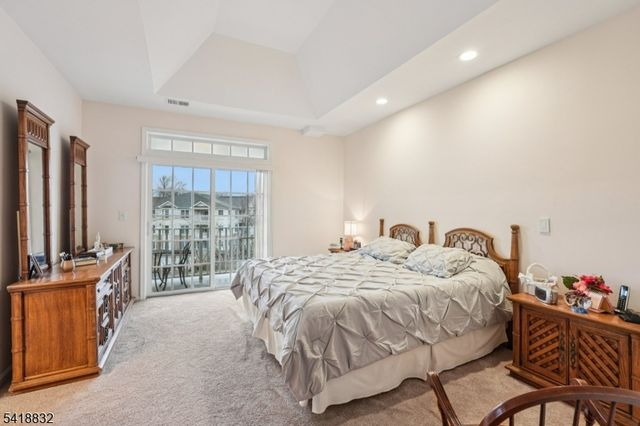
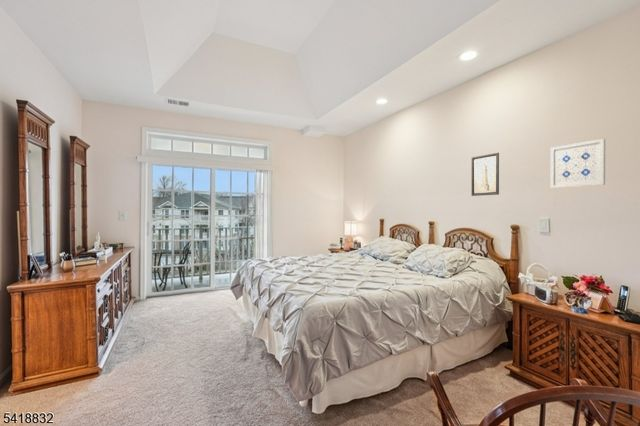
+ wall art [471,152,500,197]
+ wall art [550,138,606,189]
